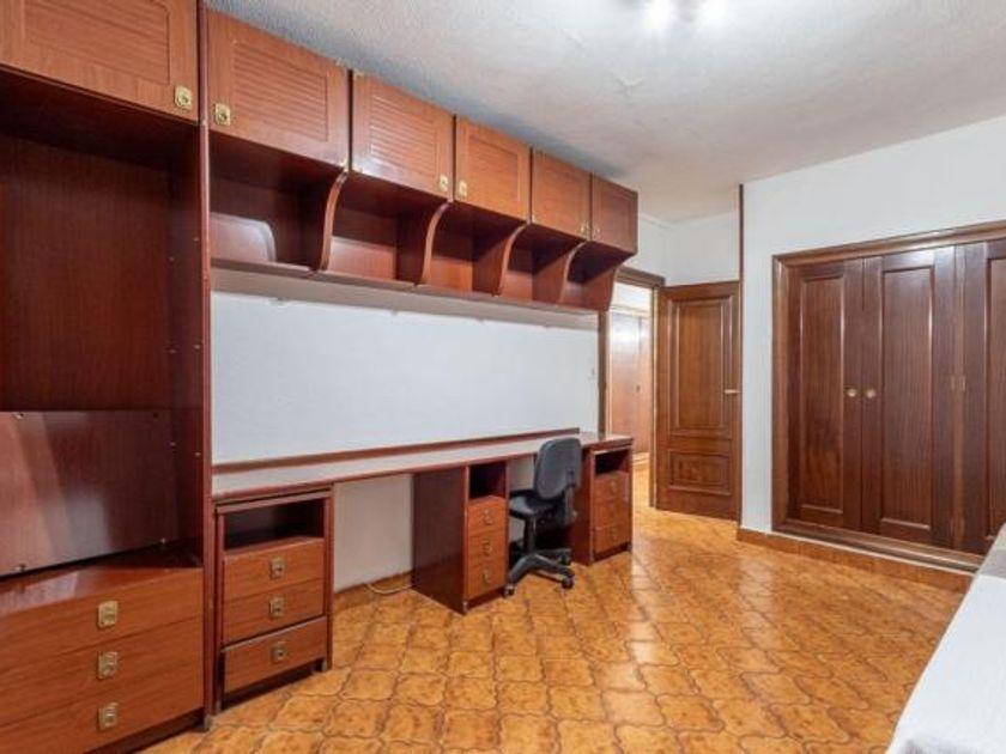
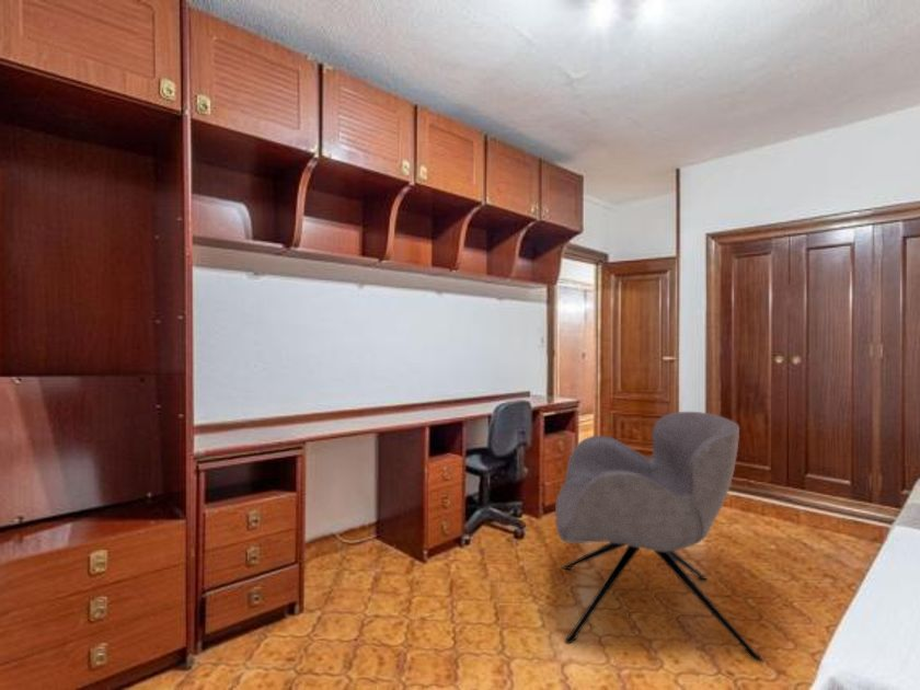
+ armchair [554,411,766,664]
